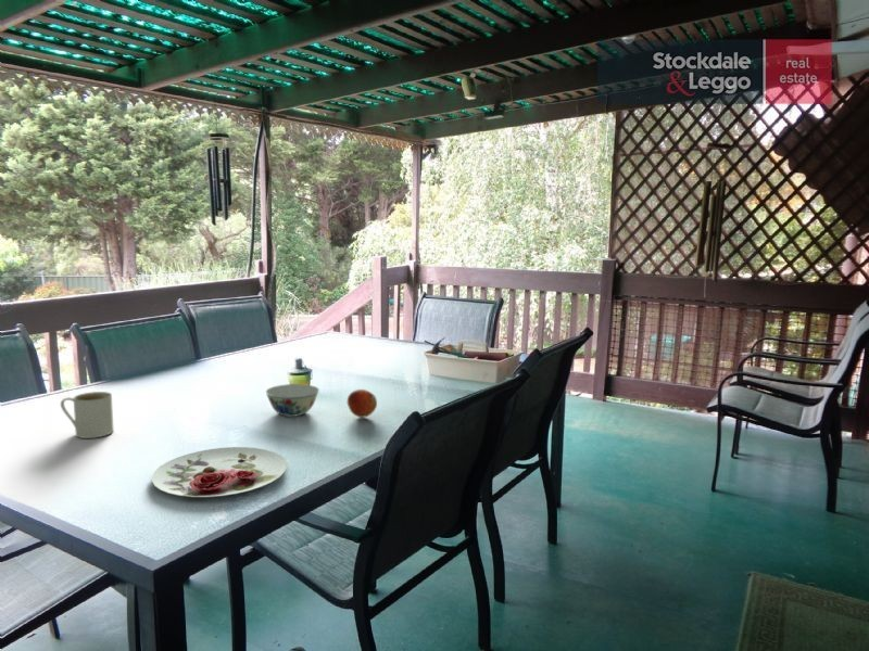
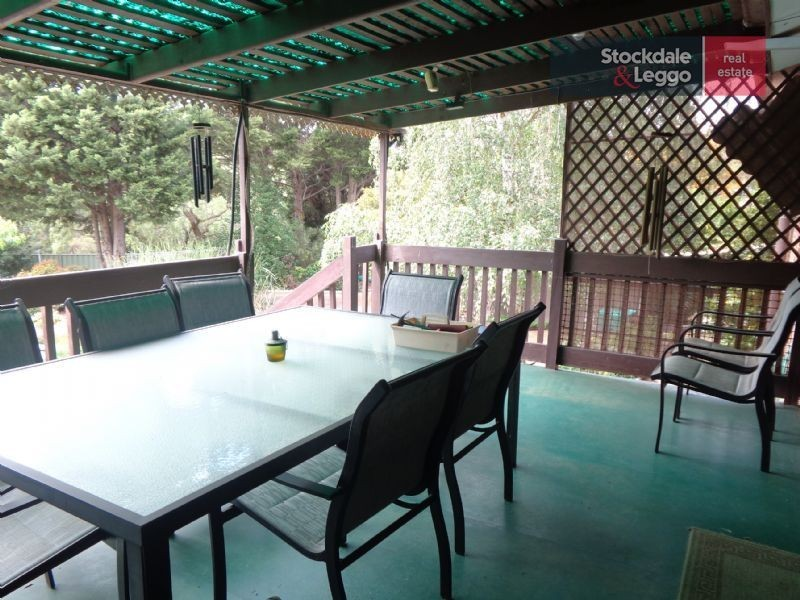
- fruit [347,388,378,419]
- plate [151,446,288,498]
- chinaware [264,383,320,418]
- mug [60,391,115,439]
